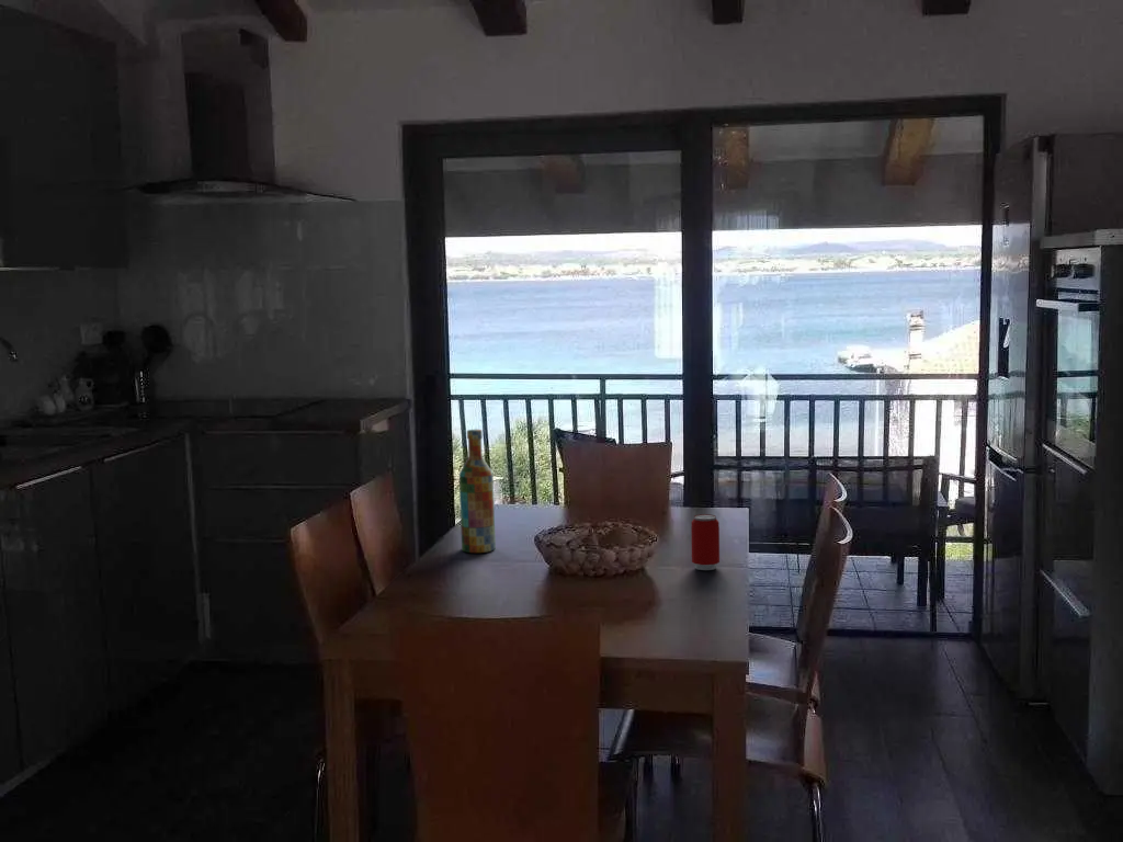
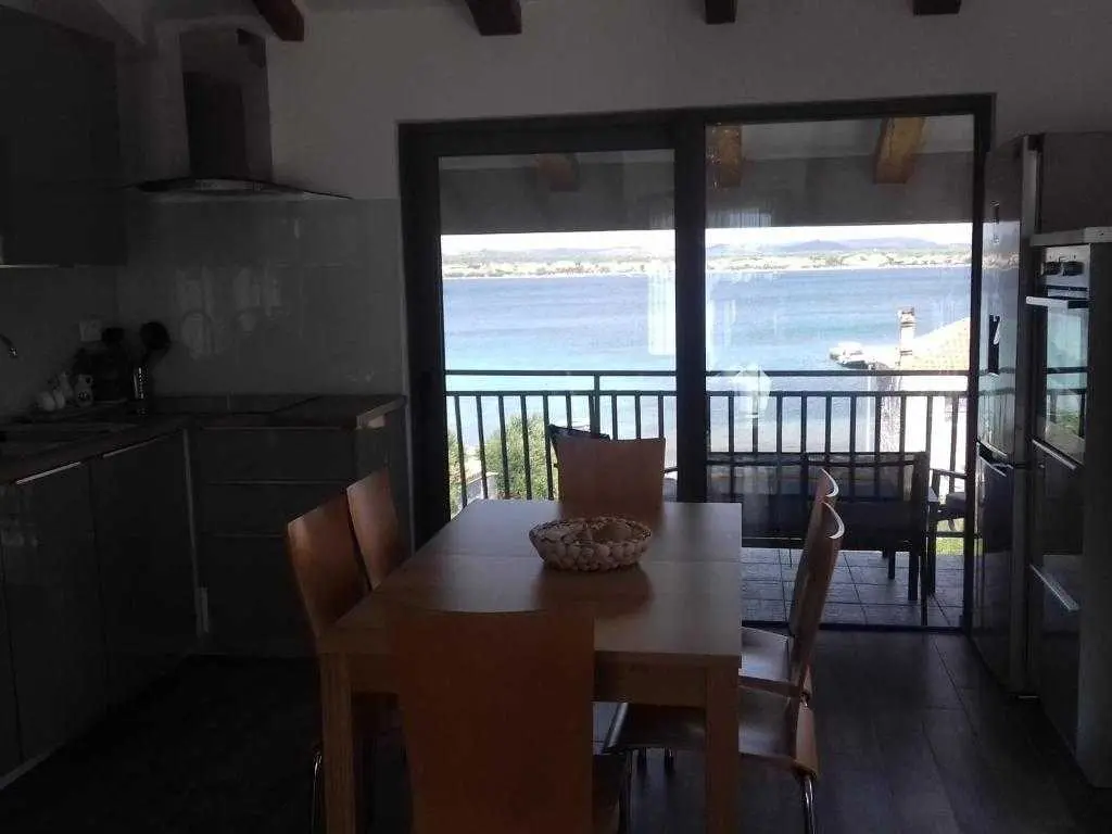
- wine bottle [458,429,497,554]
- beverage can [690,513,721,571]
